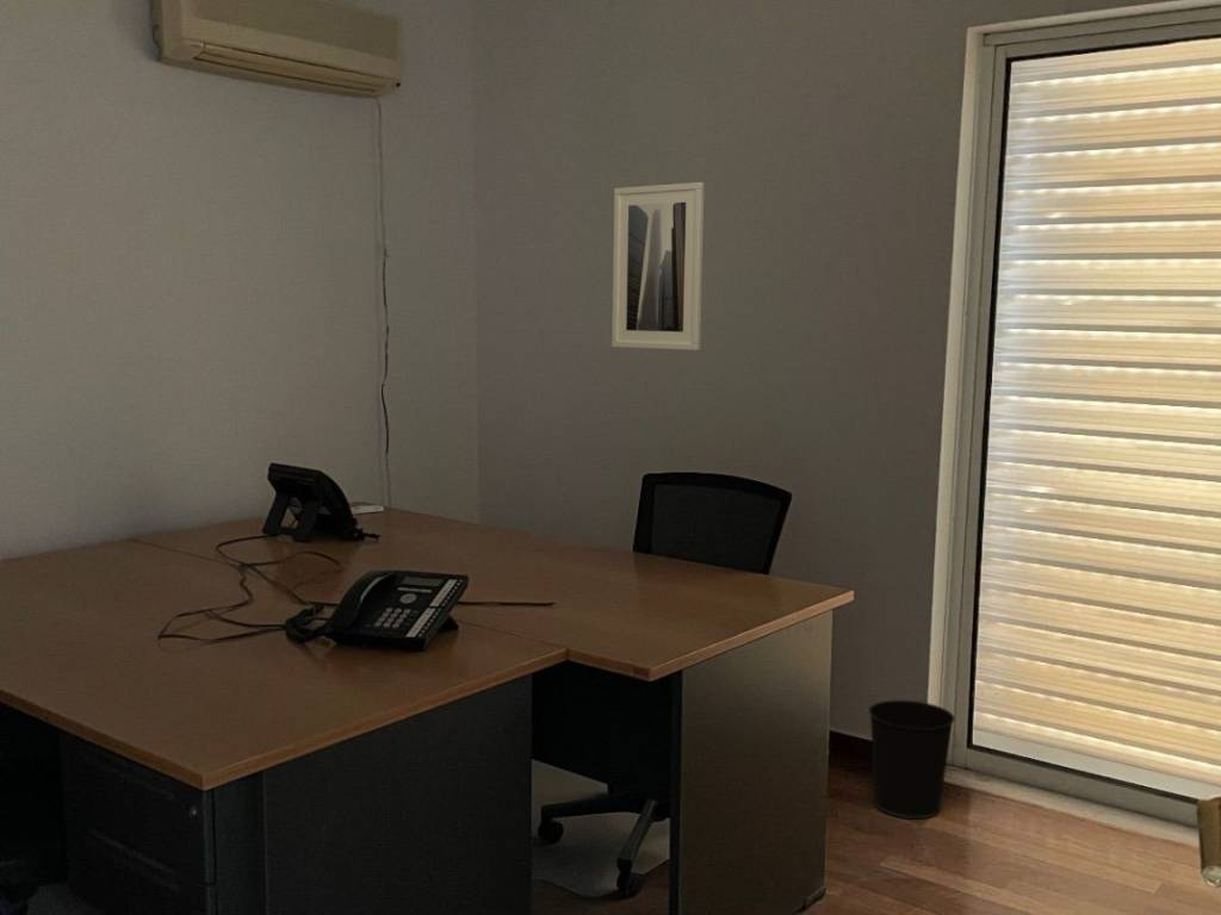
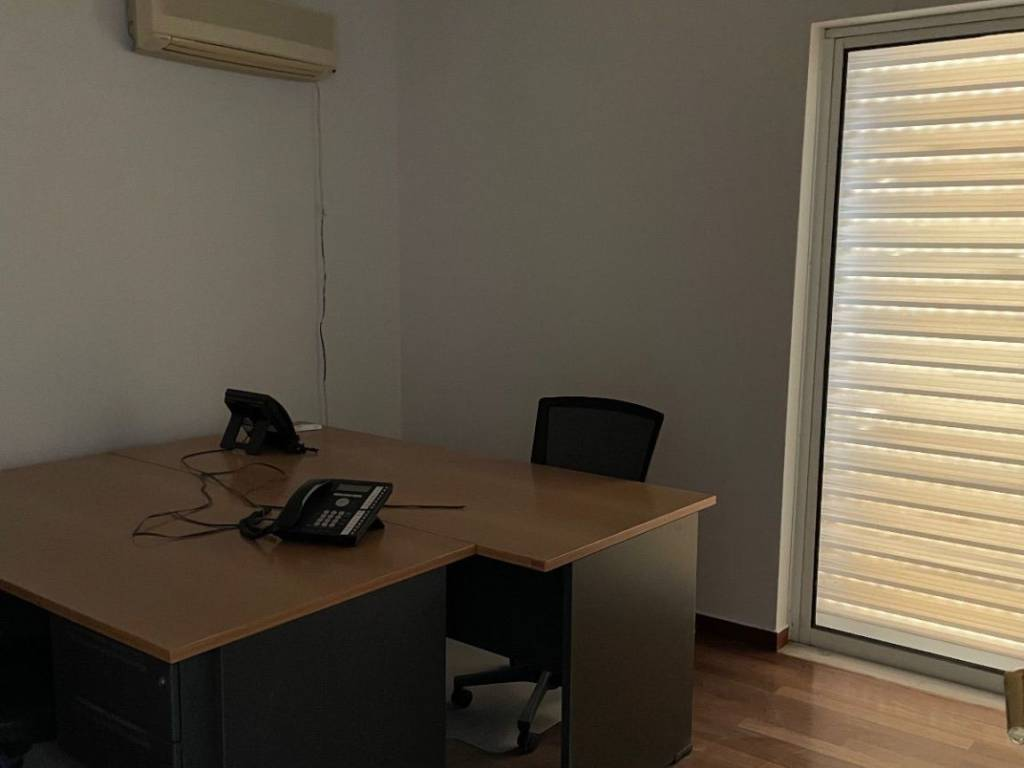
- wastebasket [868,699,956,820]
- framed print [610,181,706,351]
